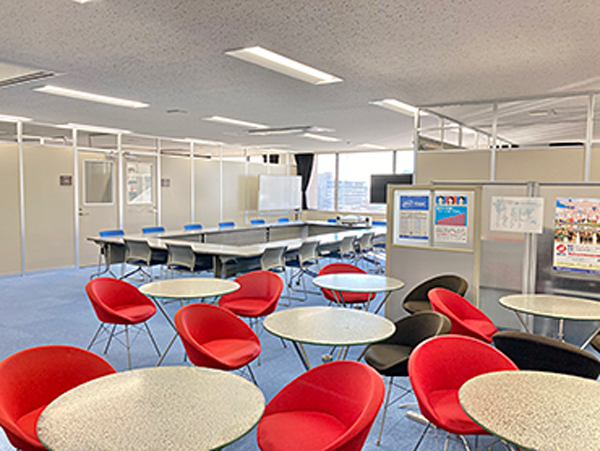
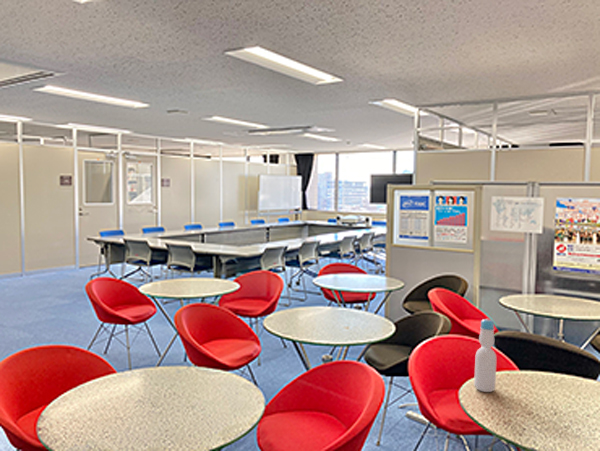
+ bottle [473,318,497,393]
